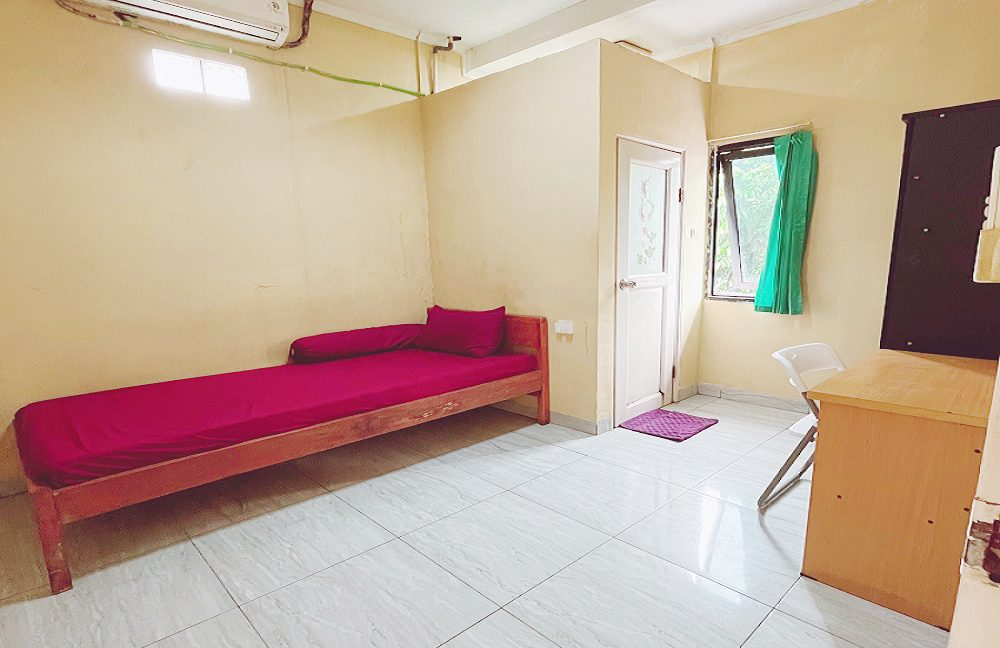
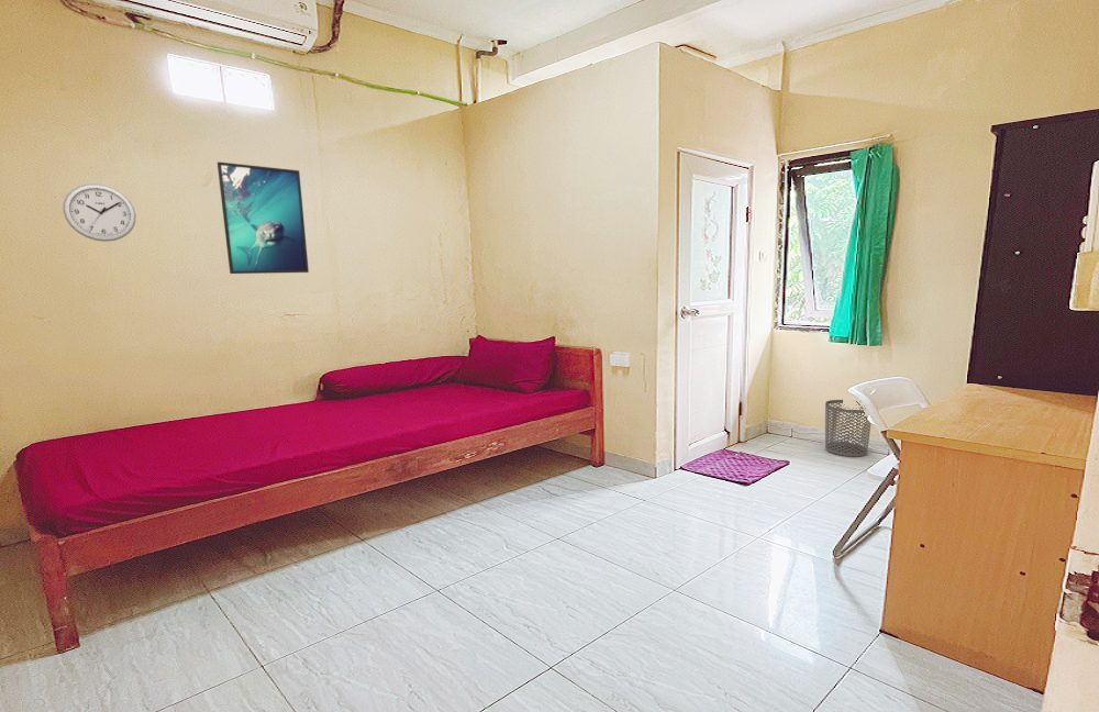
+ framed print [217,160,310,275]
+ wall clock [62,182,137,243]
+ waste bin [824,399,872,458]
